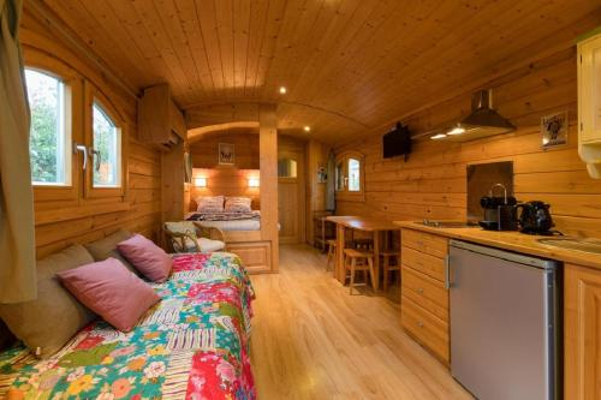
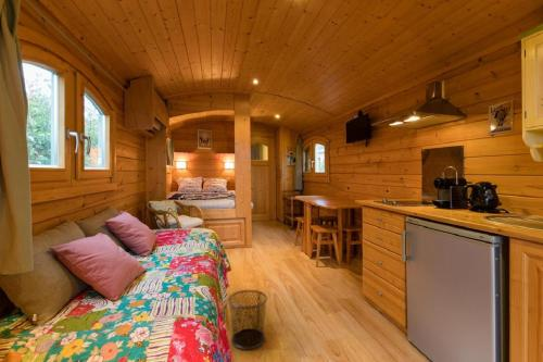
+ waste bin [227,289,268,350]
